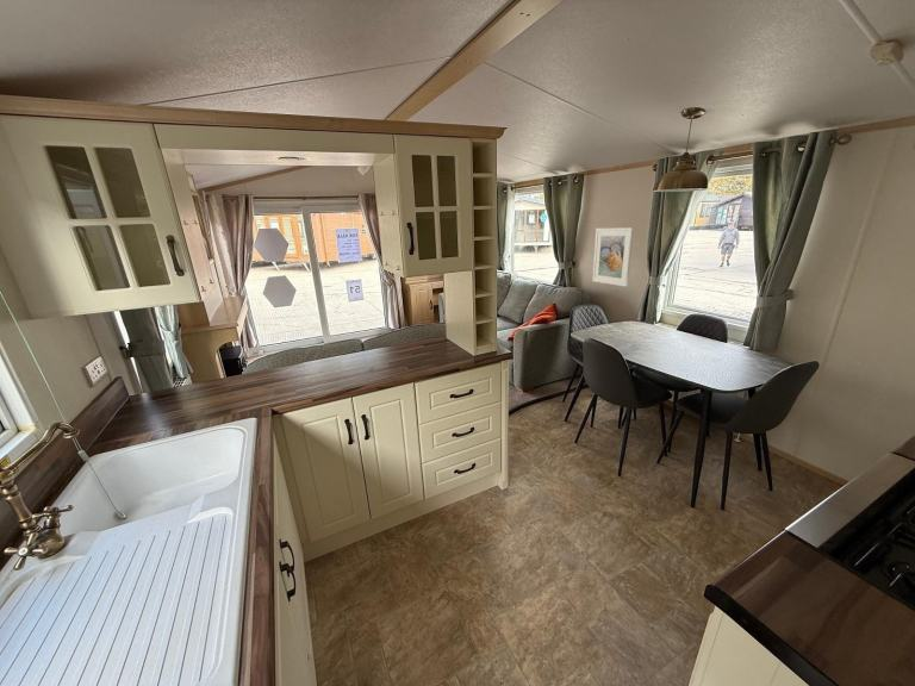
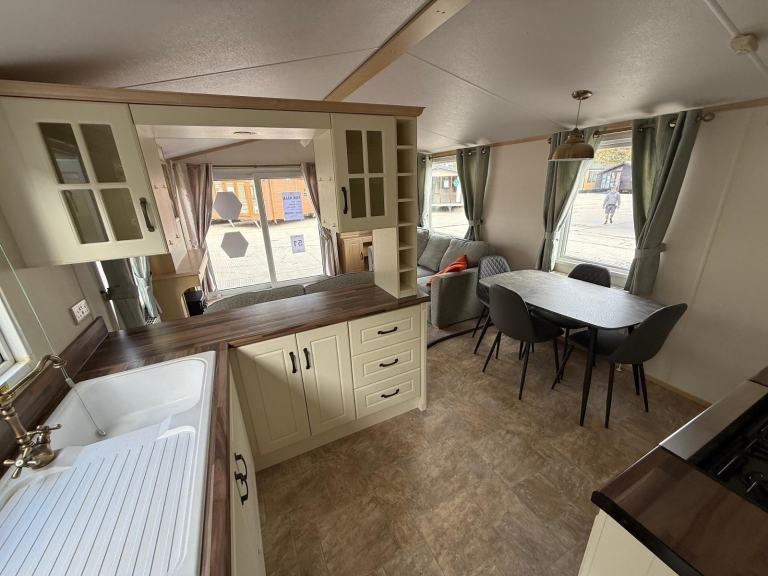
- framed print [591,226,635,288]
